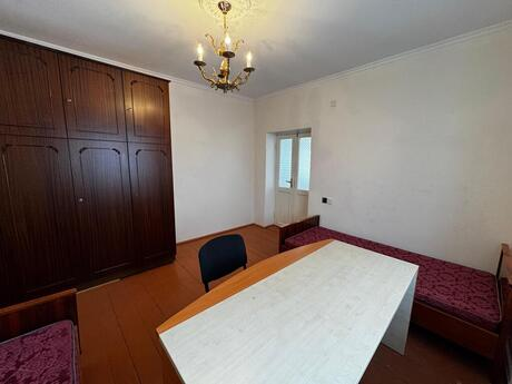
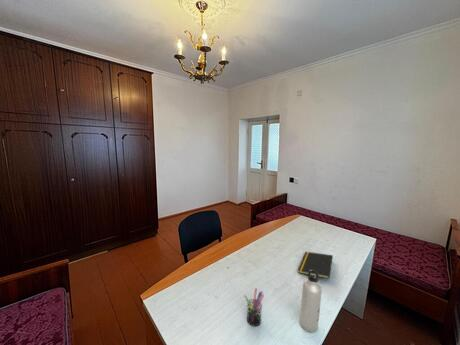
+ notepad [297,251,334,280]
+ water bottle [299,270,323,334]
+ pen holder [243,287,265,327]
